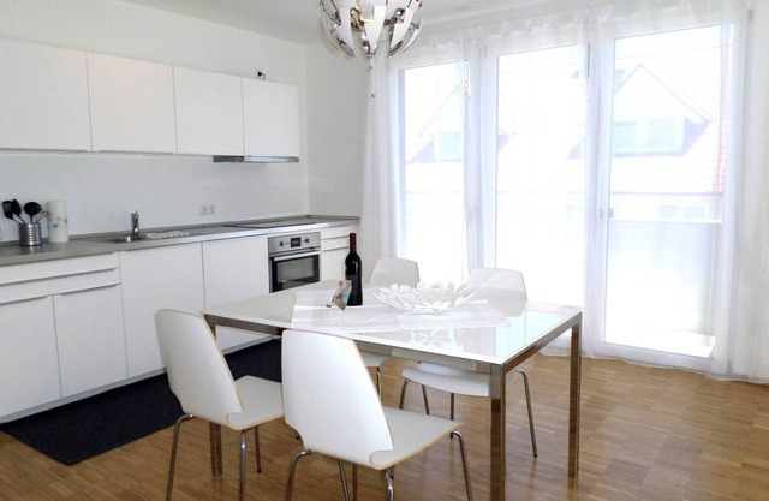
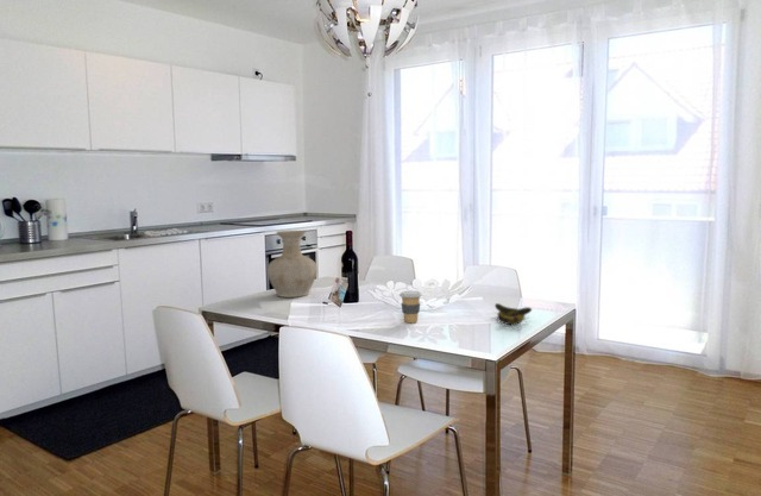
+ vase [266,230,319,299]
+ banana [493,302,533,326]
+ coffee cup [398,290,422,324]
